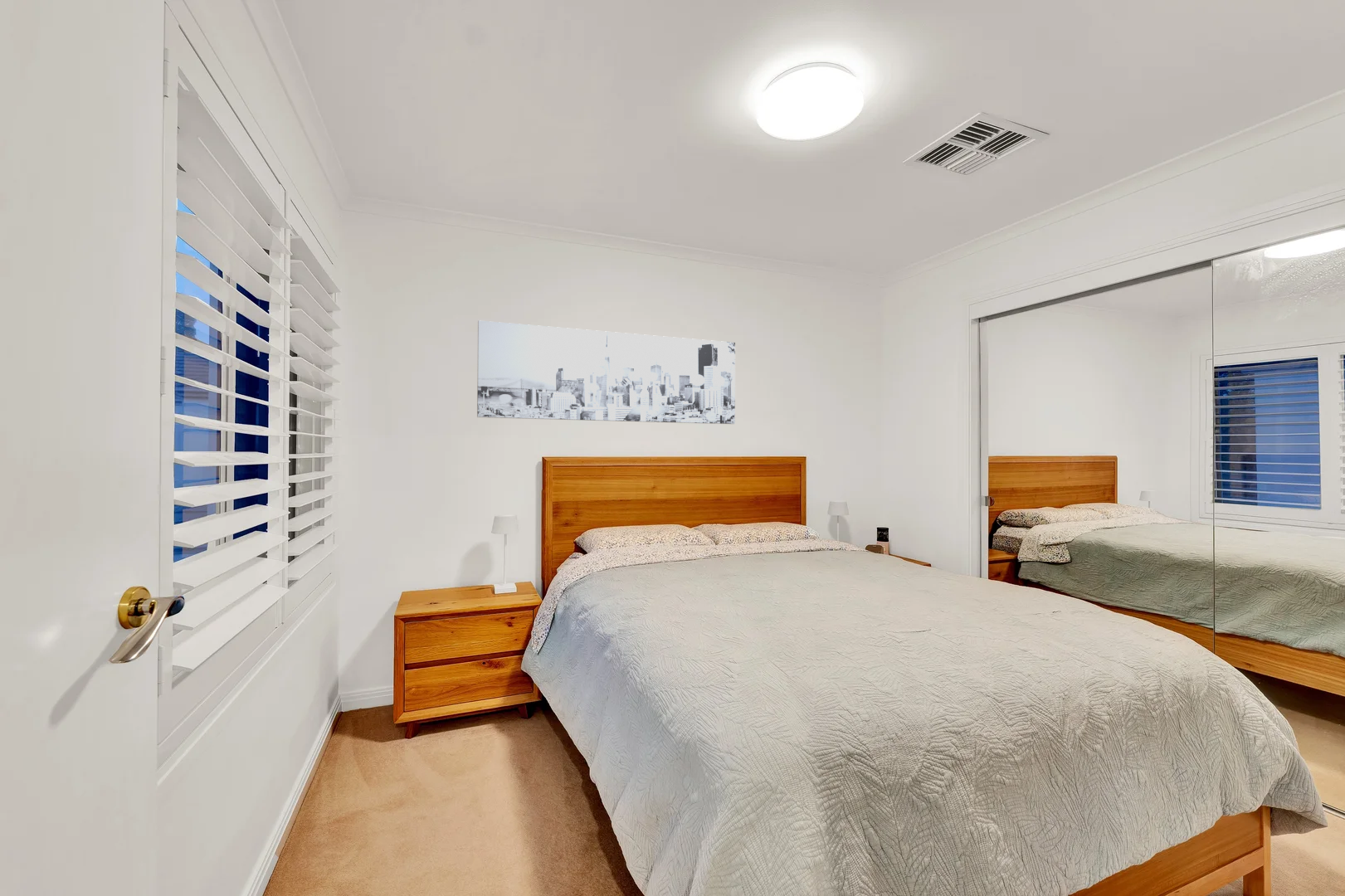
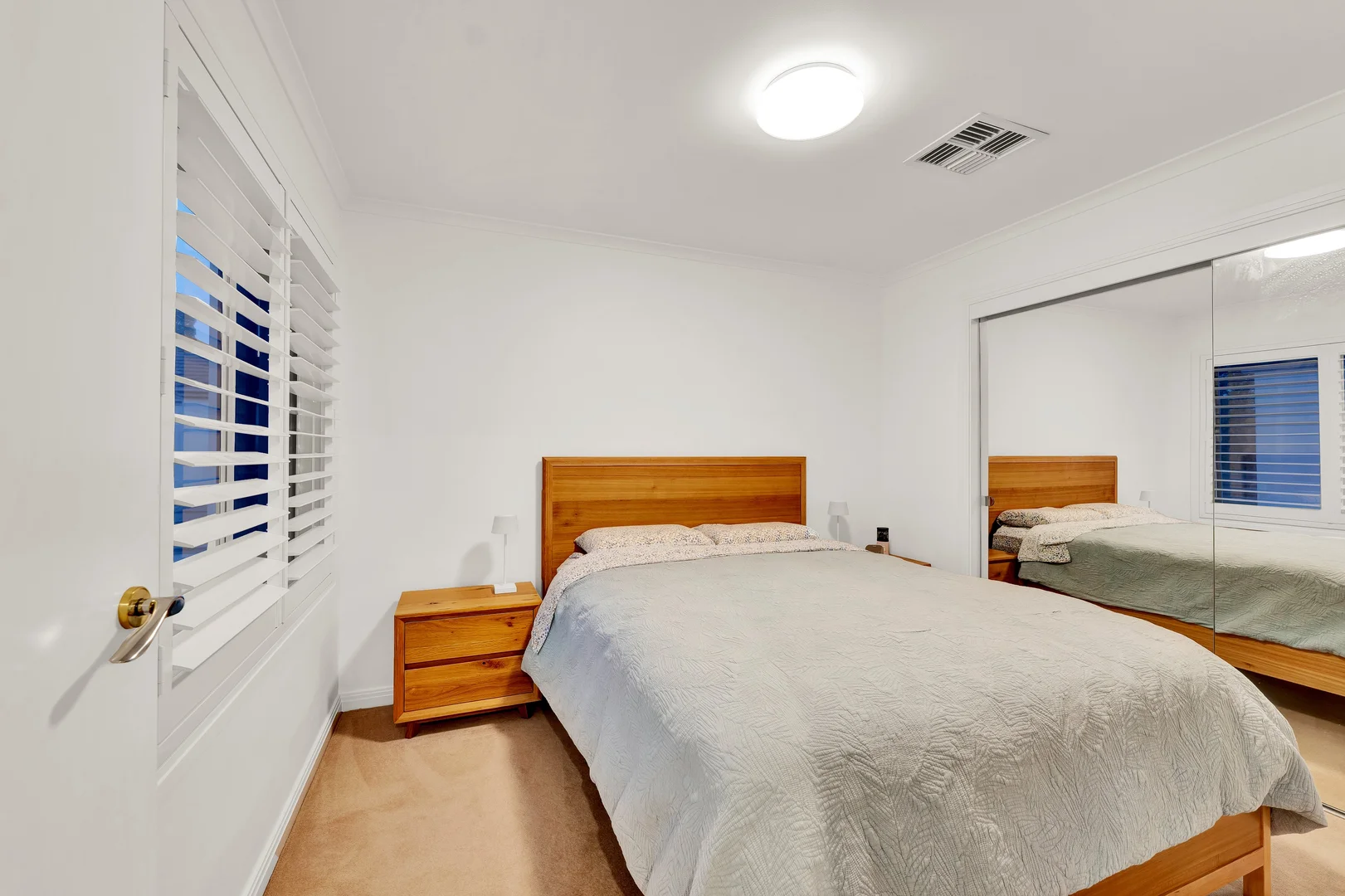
- wall art [476,319,736,425]
